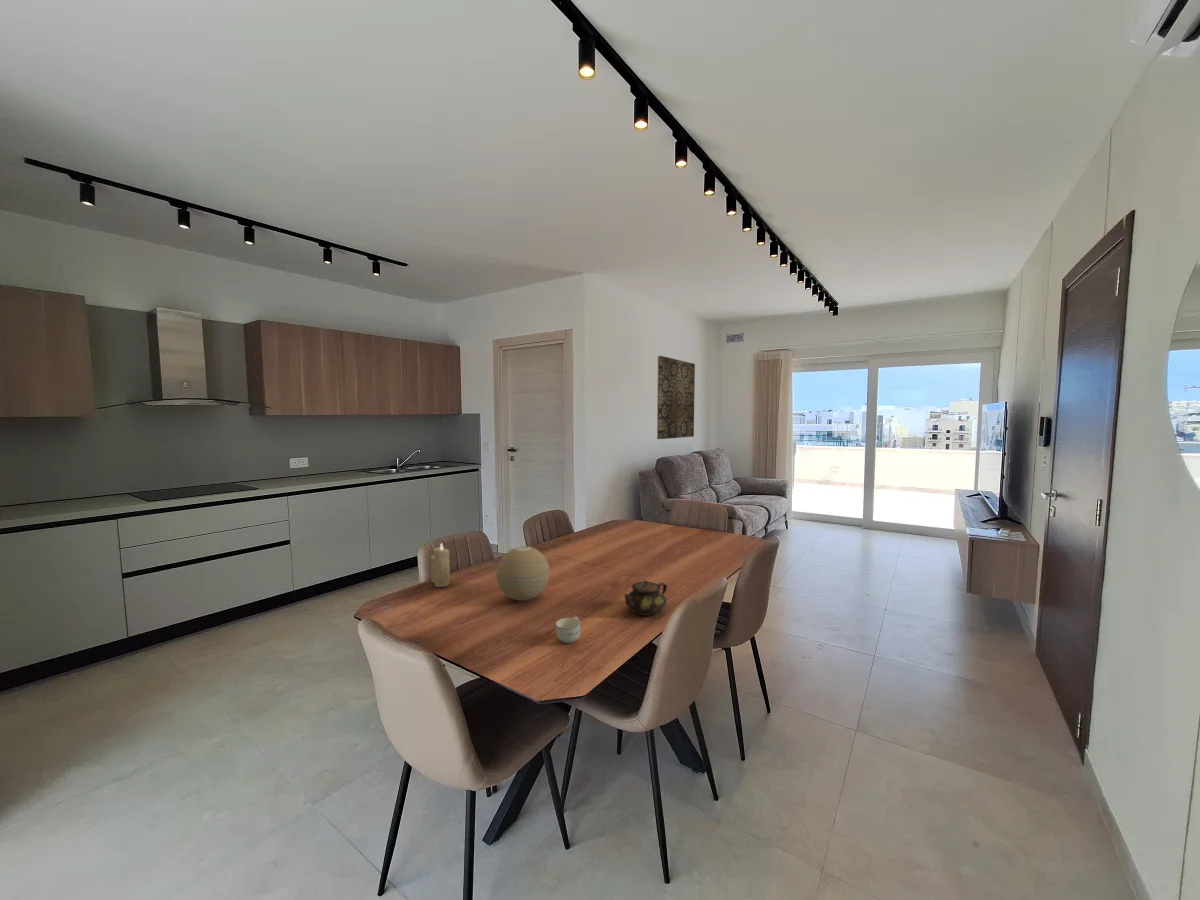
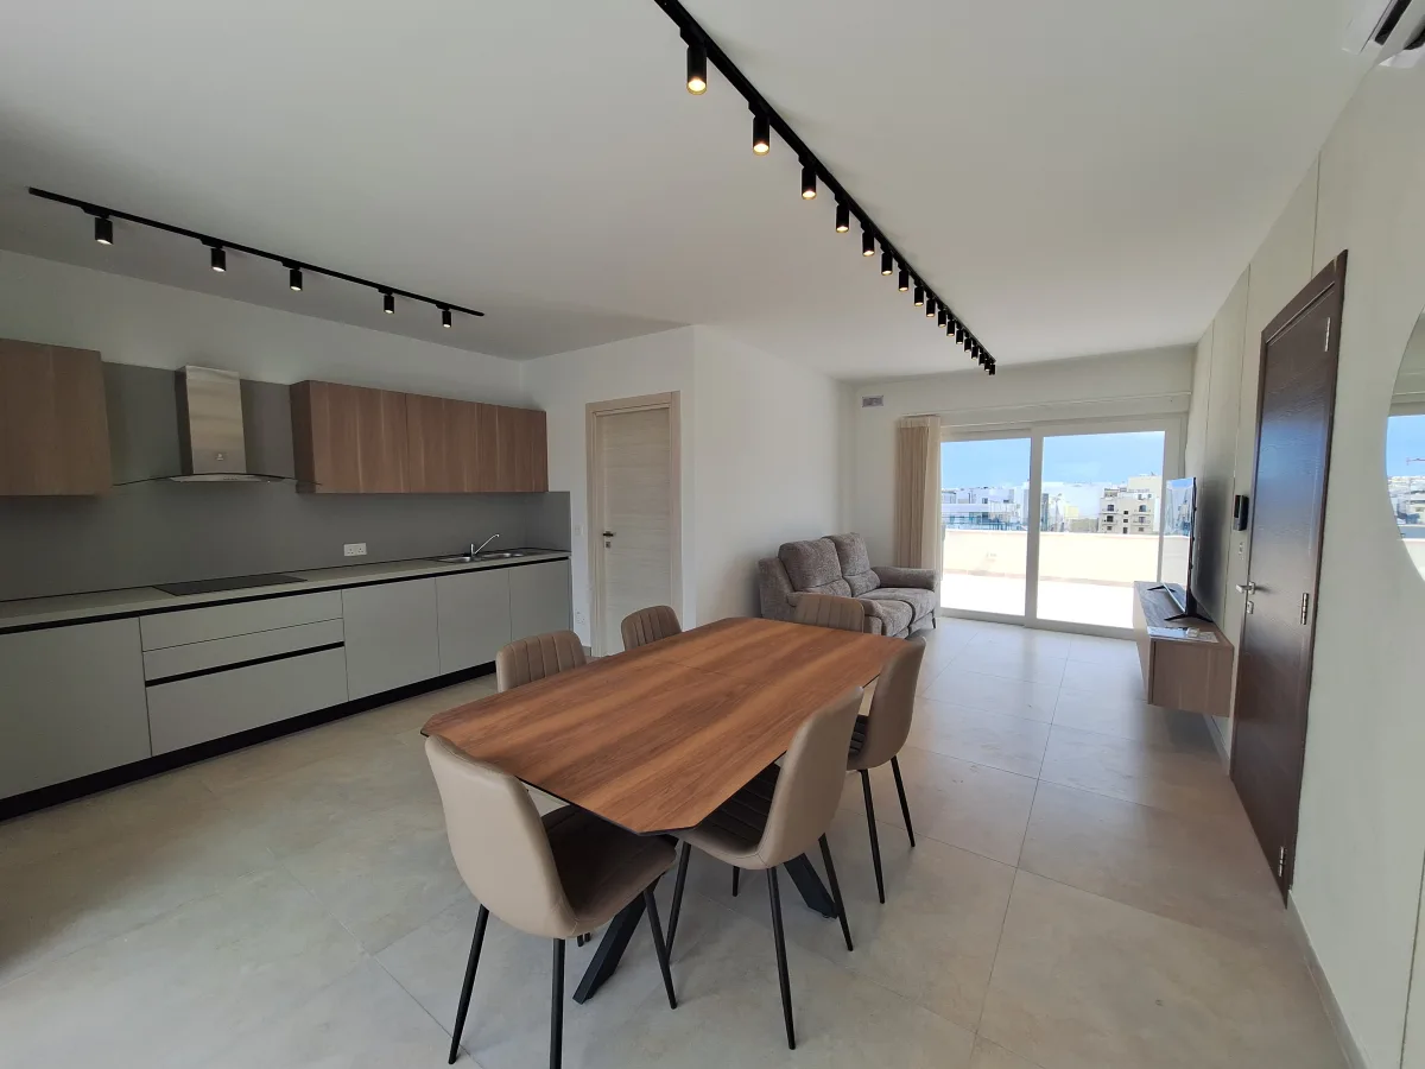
- cup [555,616,582,644]
- teapot [623,579,668,617]
- decorative orb [495,545,551,602]
- wall art [656,355,696,440]
- candle [430,542,451,588]
